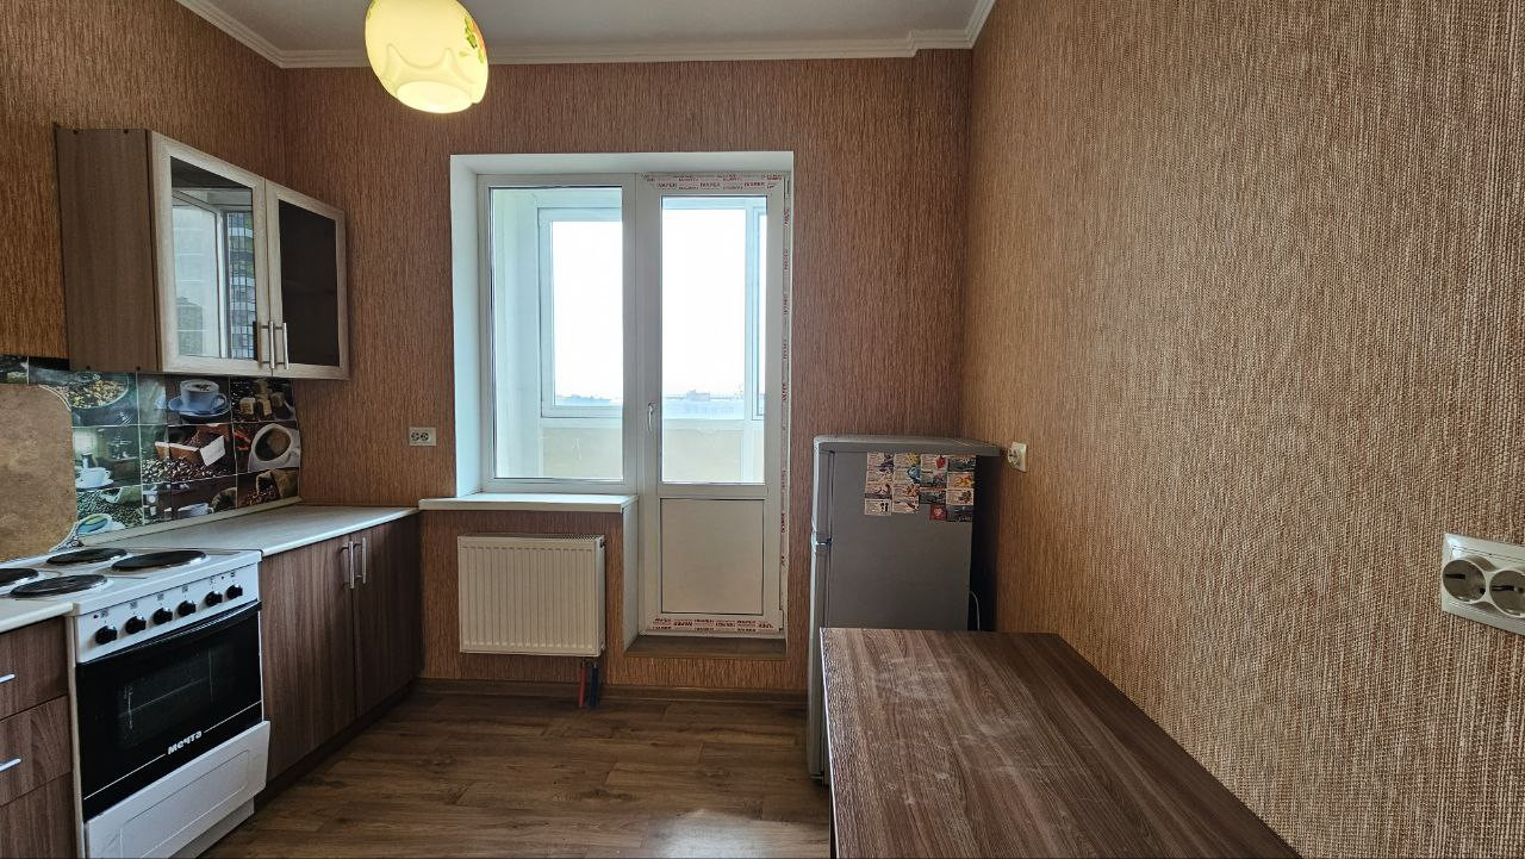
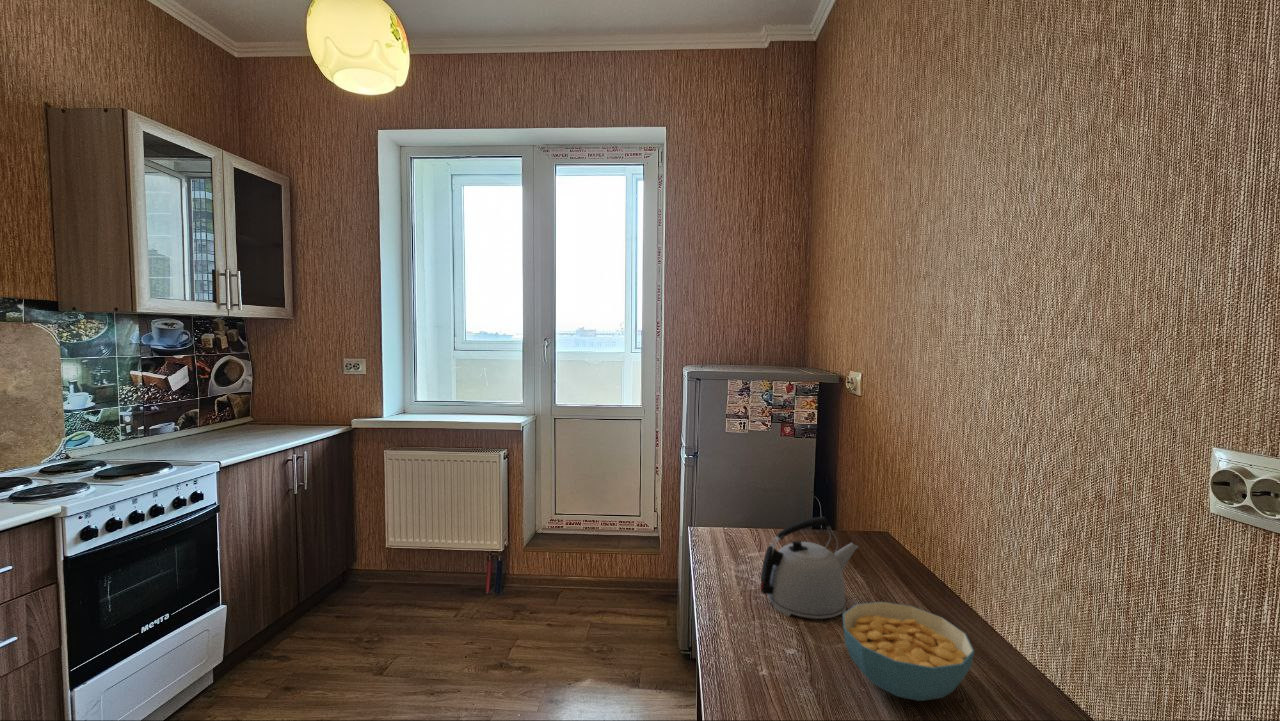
+ cereal bowl [841,601,975,702]
+ kettle [759,516,859,620]
